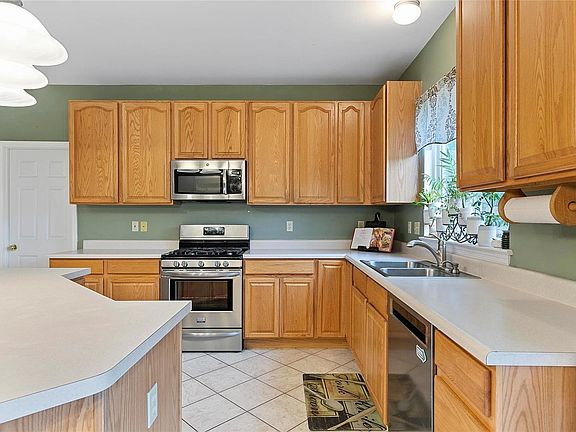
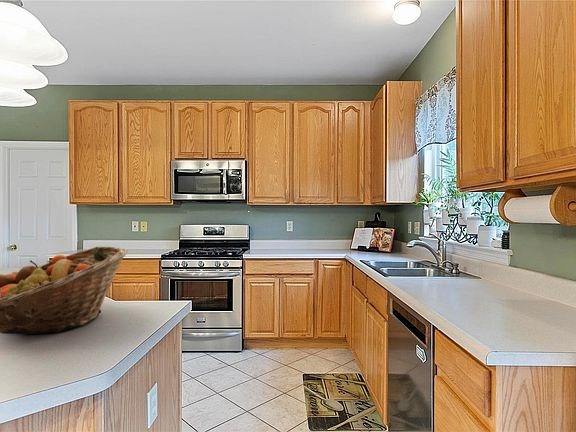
+ fruit basket [0,246,129,335]
